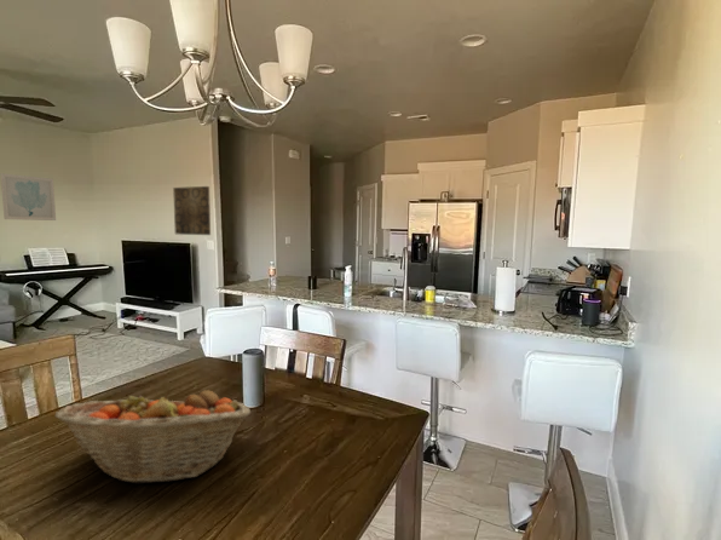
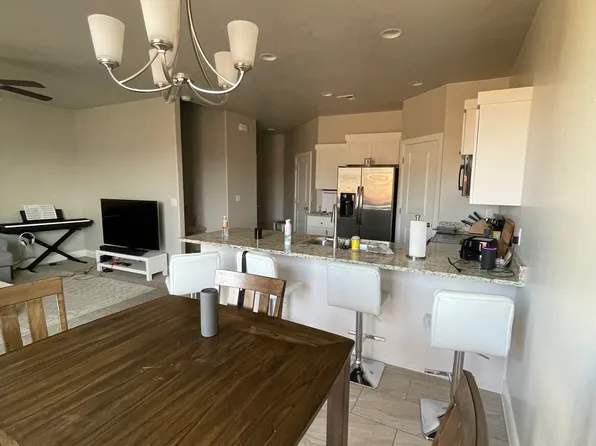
- wall art [172,185,212,236]
- fruit basket [54,386,252,486]
- wall art [0,172,57,222]
